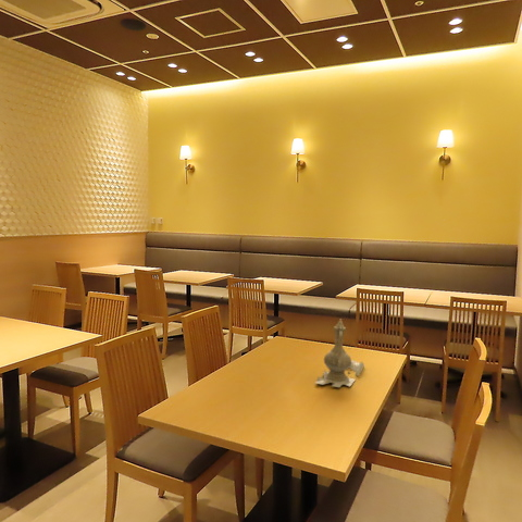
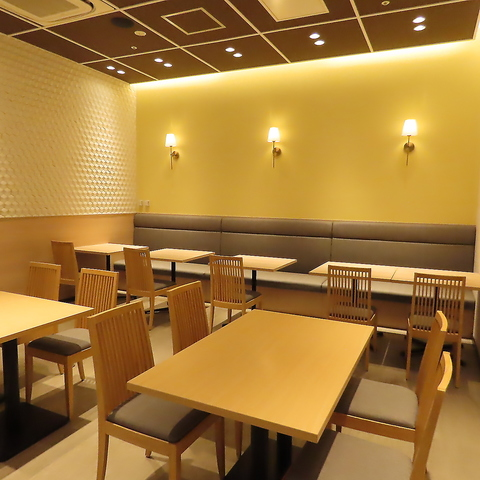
- teapot [314,318,365,388]
